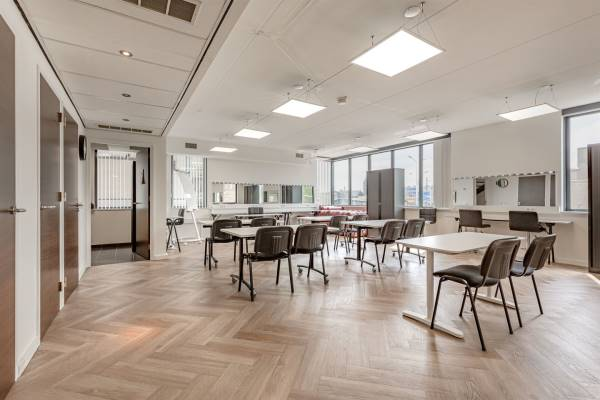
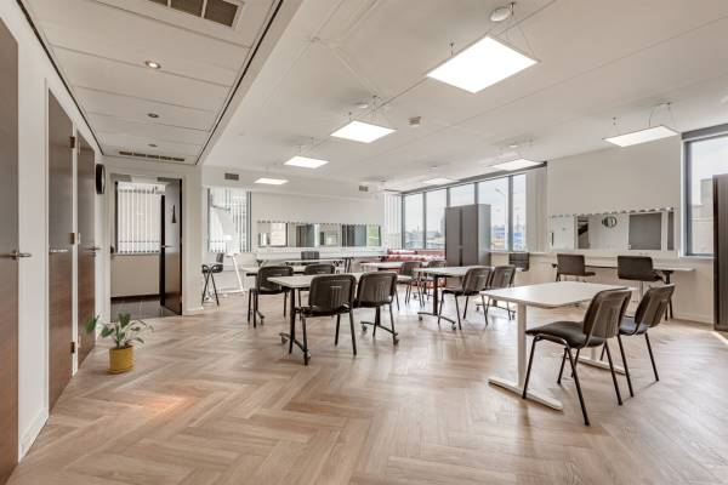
+ house plant [81,313,155,375]
